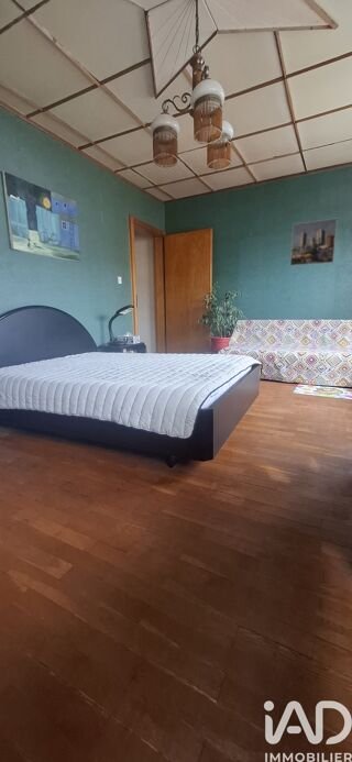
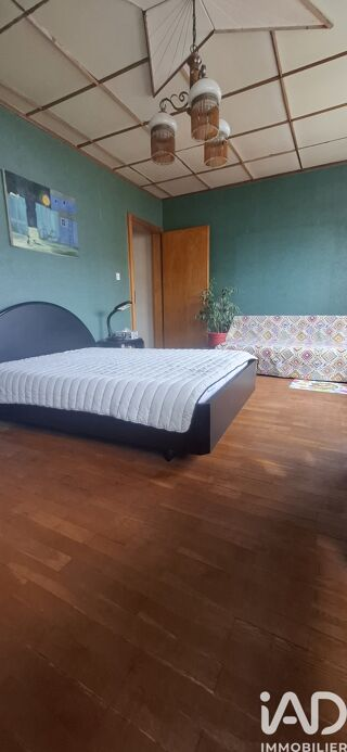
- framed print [289,217,339,267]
